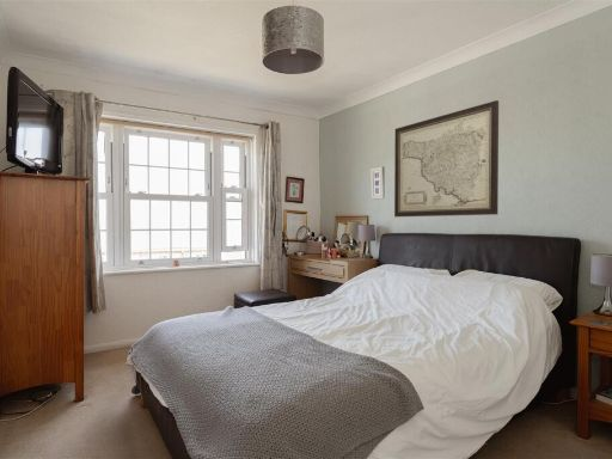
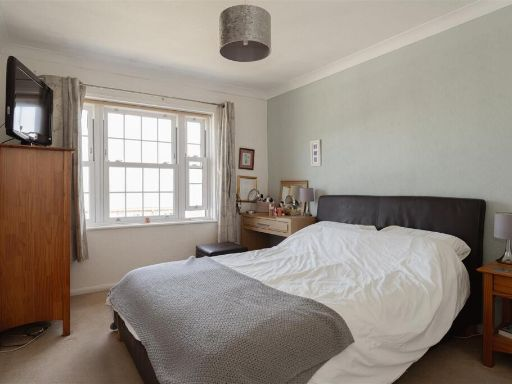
- wall art [393,99,500,218]
